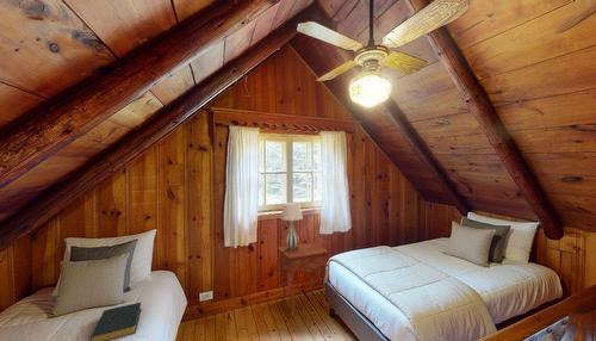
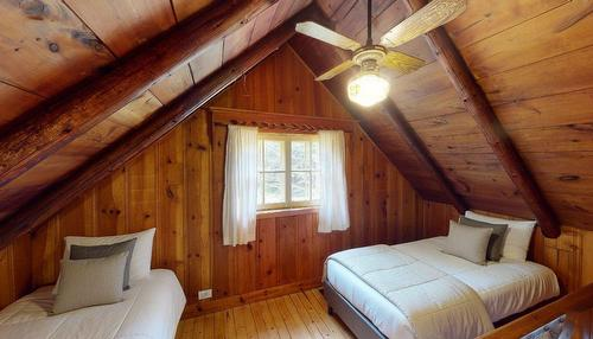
- side table [277,241,330,317]
- hardback book [88,302,142,341]
- table lamp [280,202,304,250]
